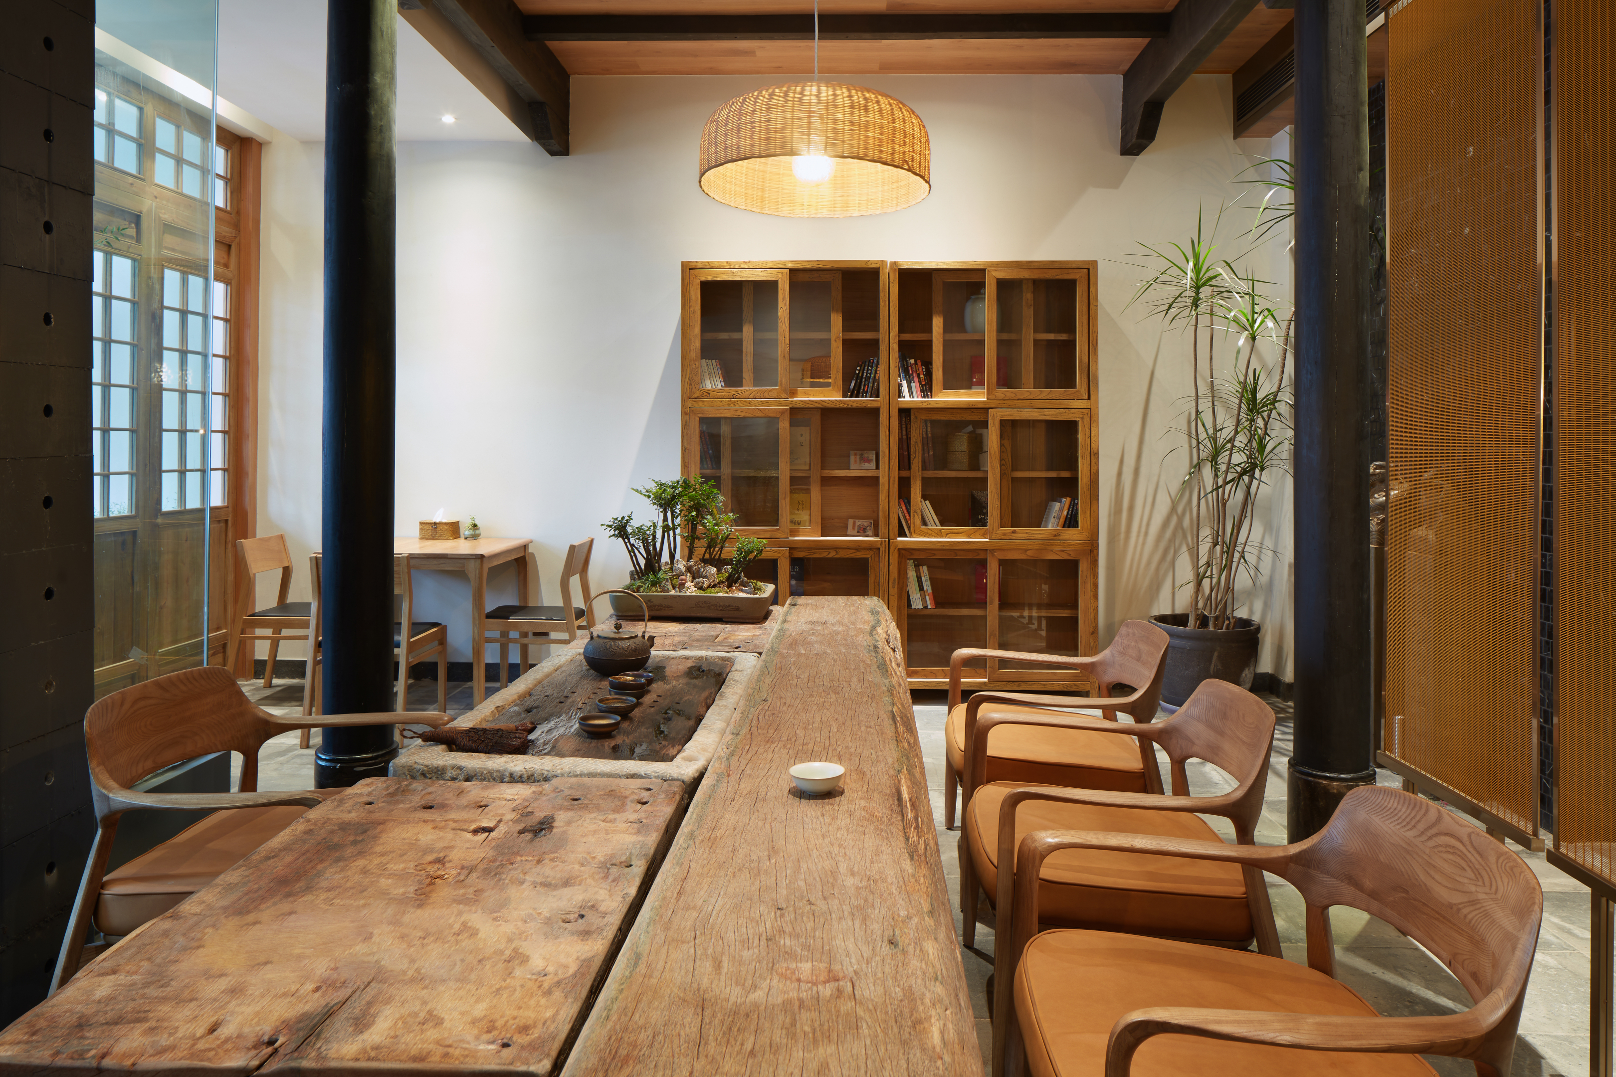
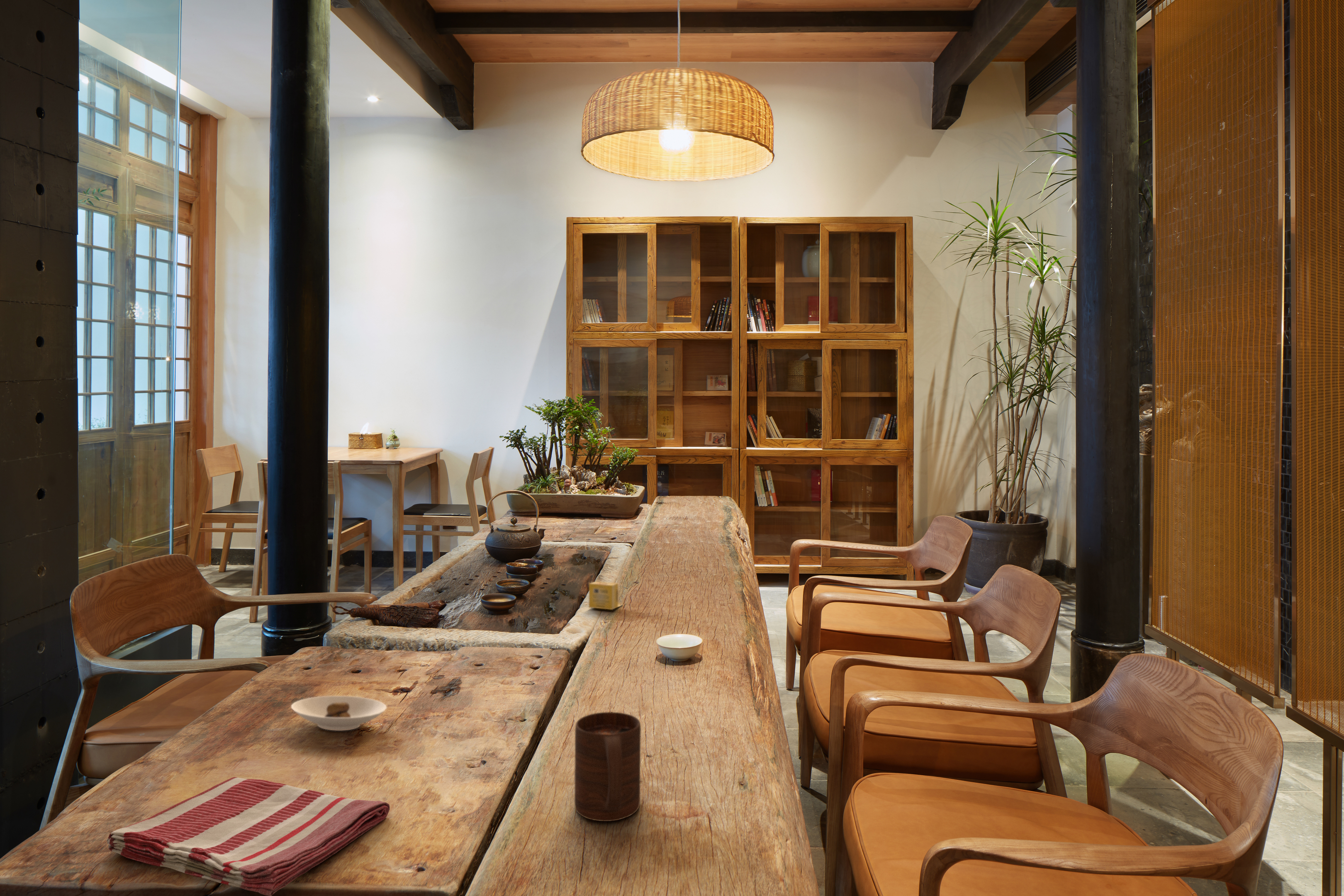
+ tea box [588,581,623,610]
+ cup [574,711,641,822]
+ dish towel [106,777,390,896]
+ saucer [291,695,387,731]
